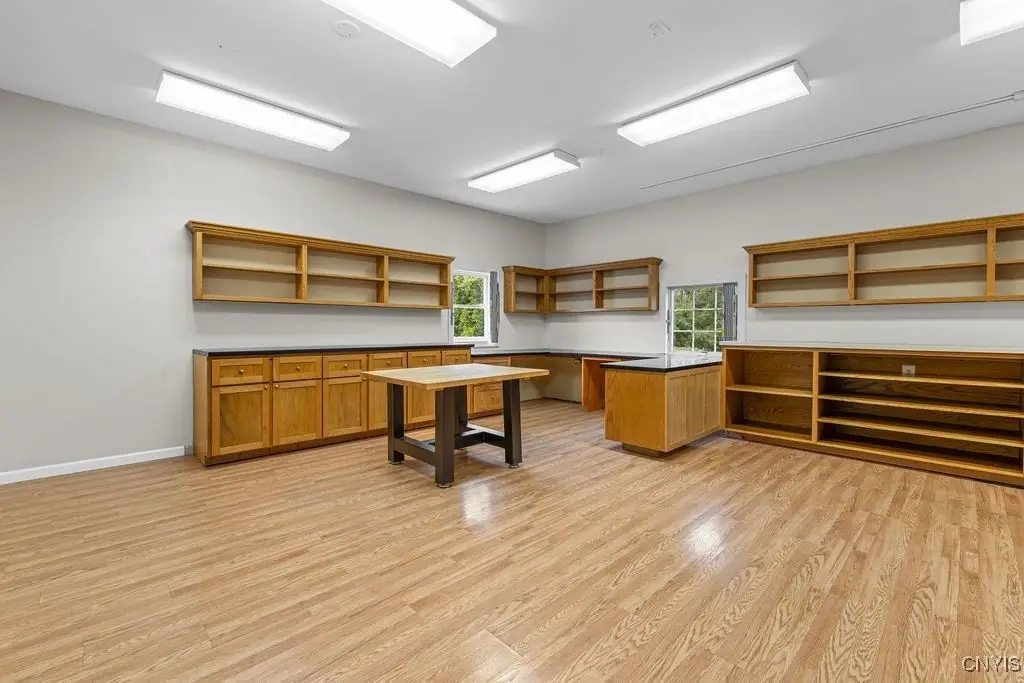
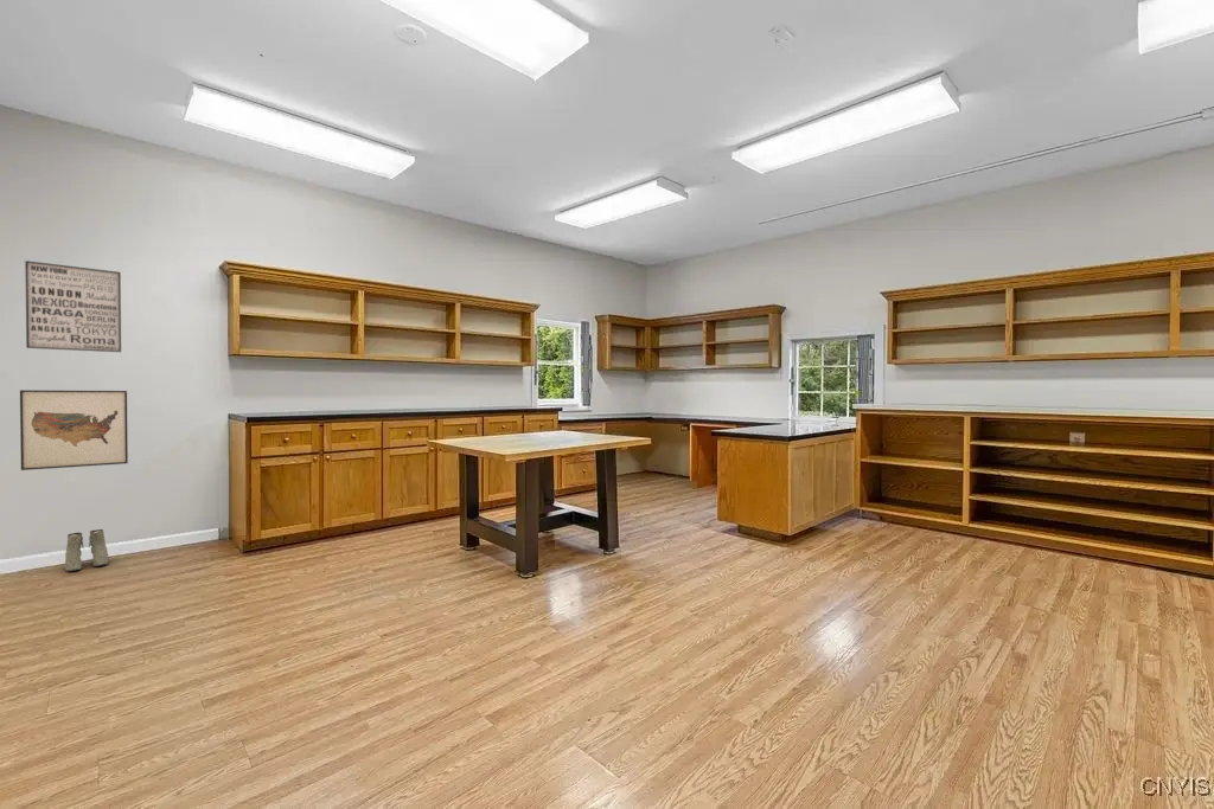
+ wall art [24,259,122,353]
+ wall art [19,389,129,471]
+ boots [64,528,109,572]
